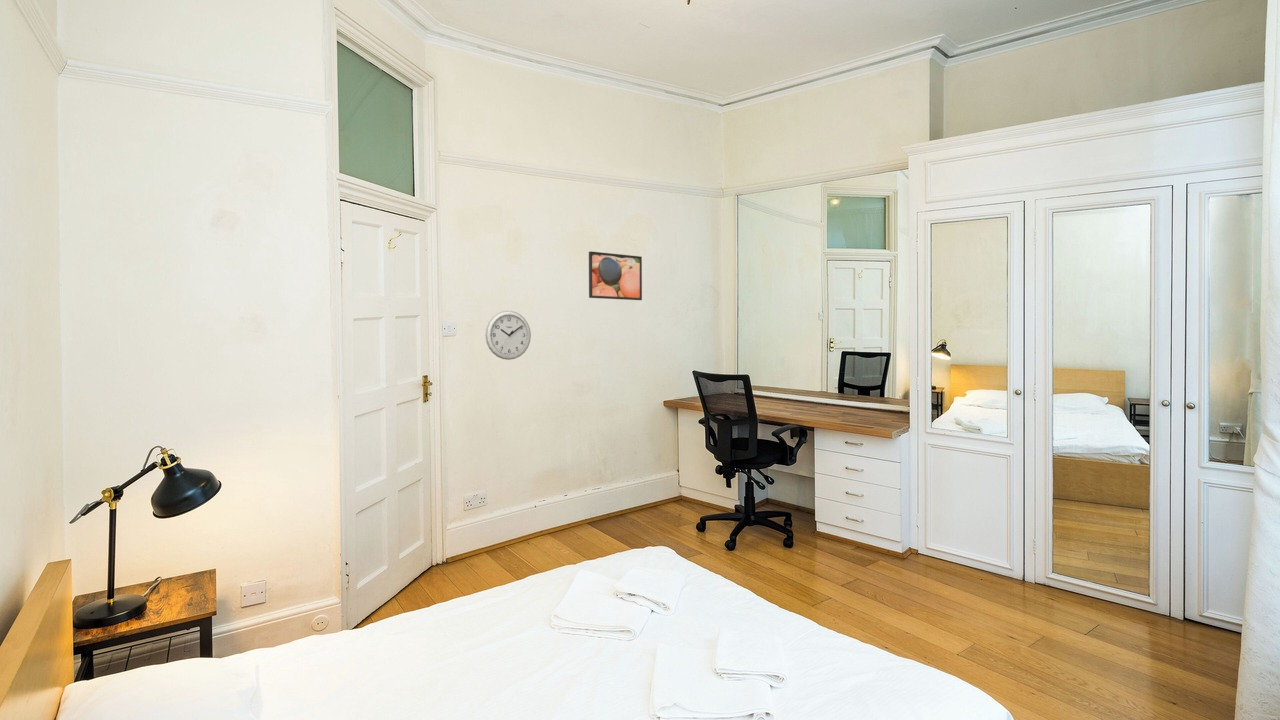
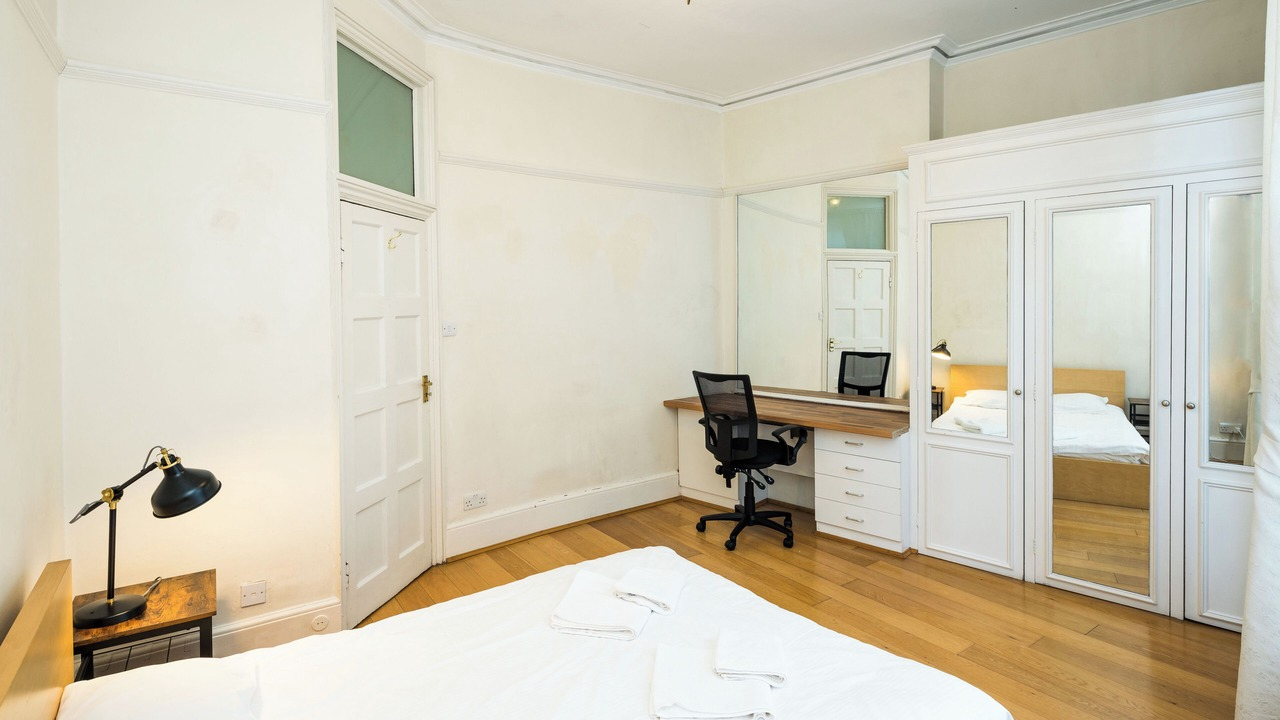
- wall clock [484,310,532,361]
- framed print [588,250,643,301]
